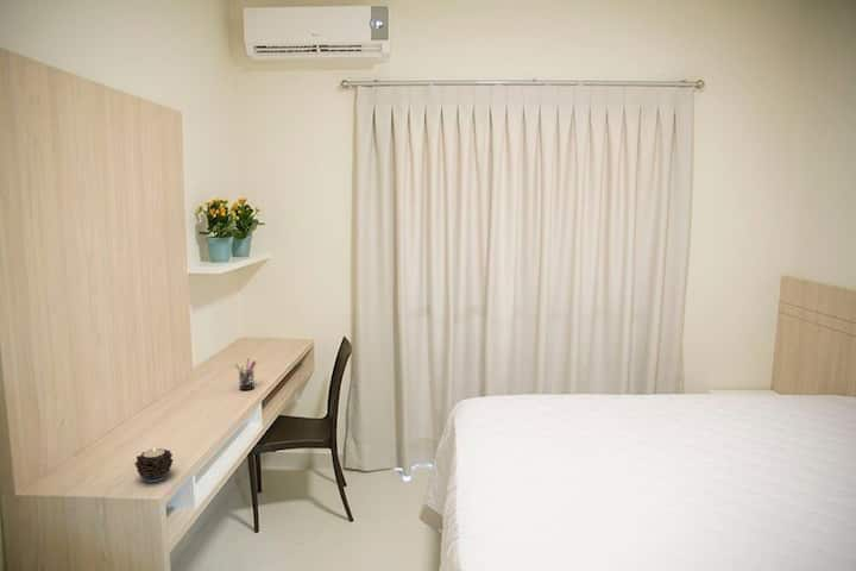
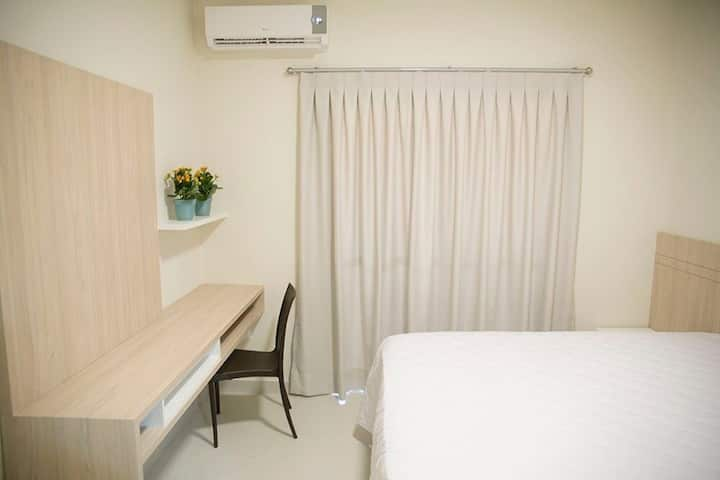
- pen holder [234,357,257,391]
- candle [133,447,175,483]
